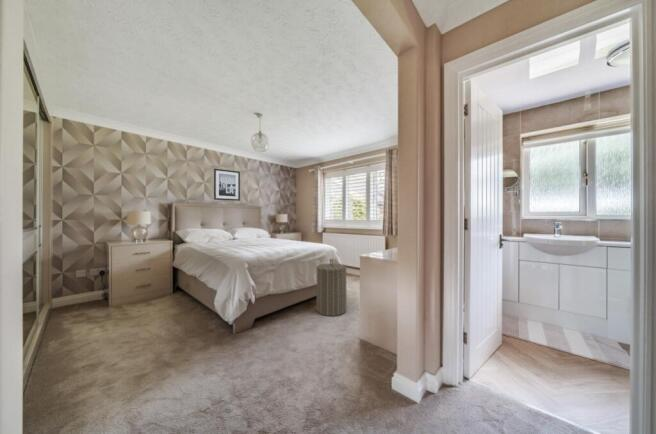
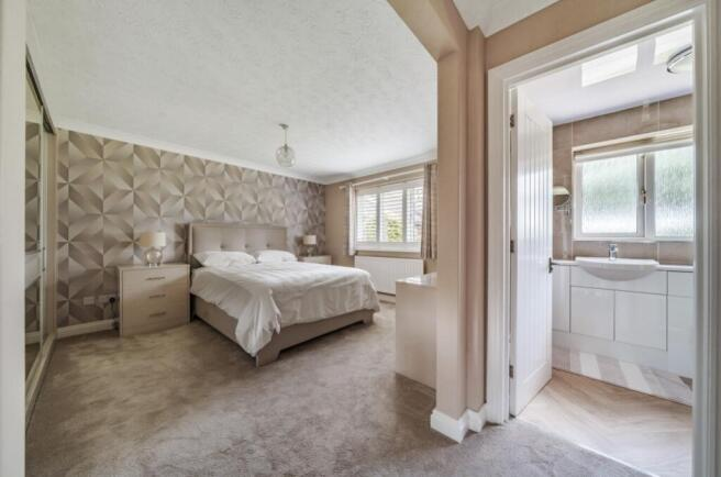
- wall art [213,168,241,202]
- laundry hamper [315,258,348,317]
